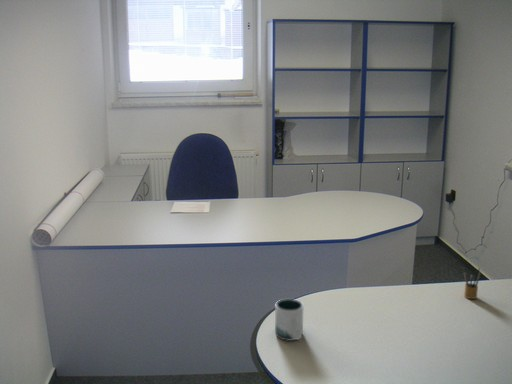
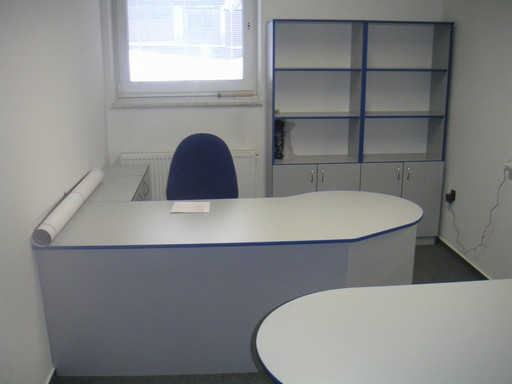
- mug [274,298,304,342]
- pencil box [462,267,482,300]
